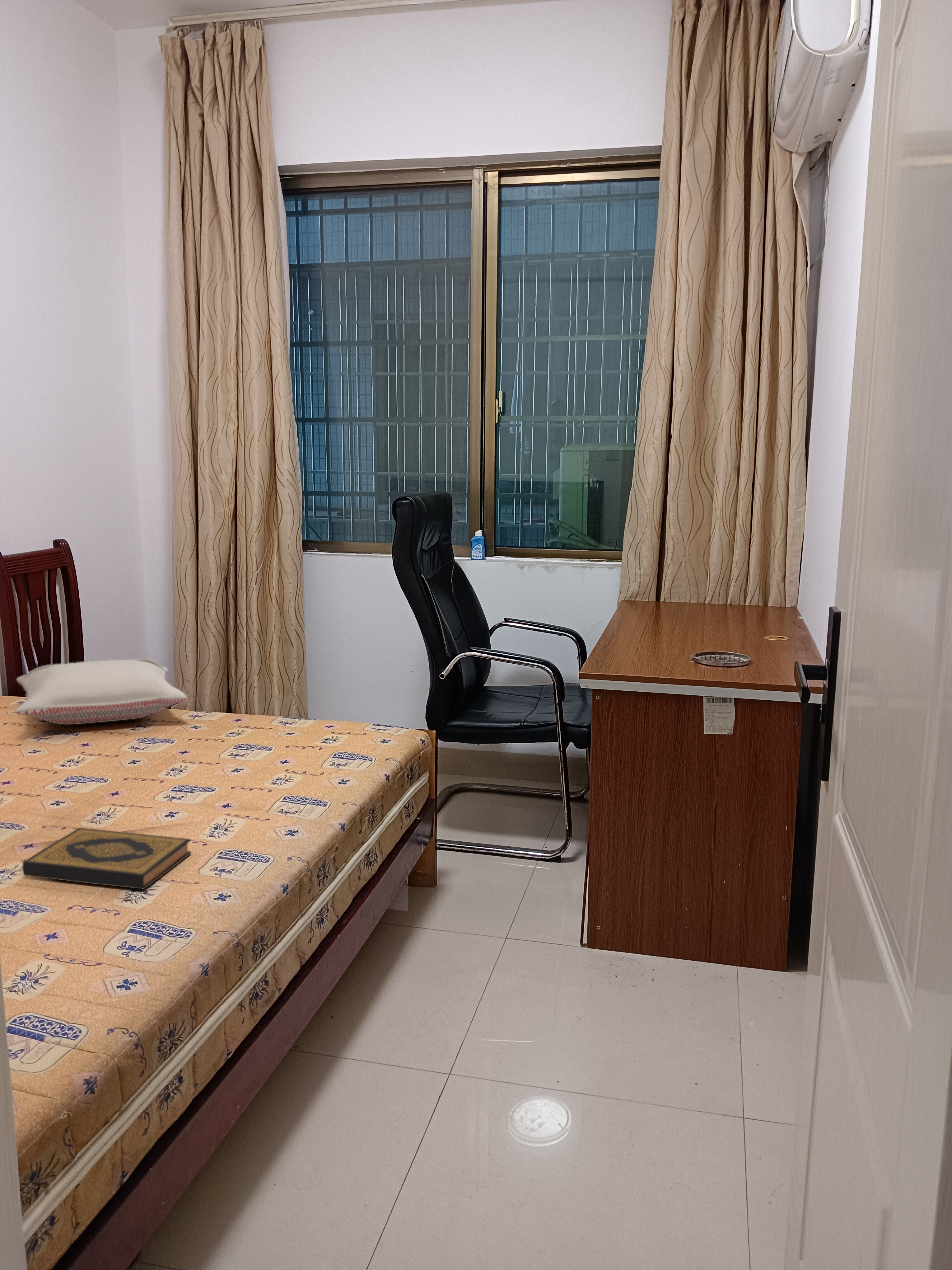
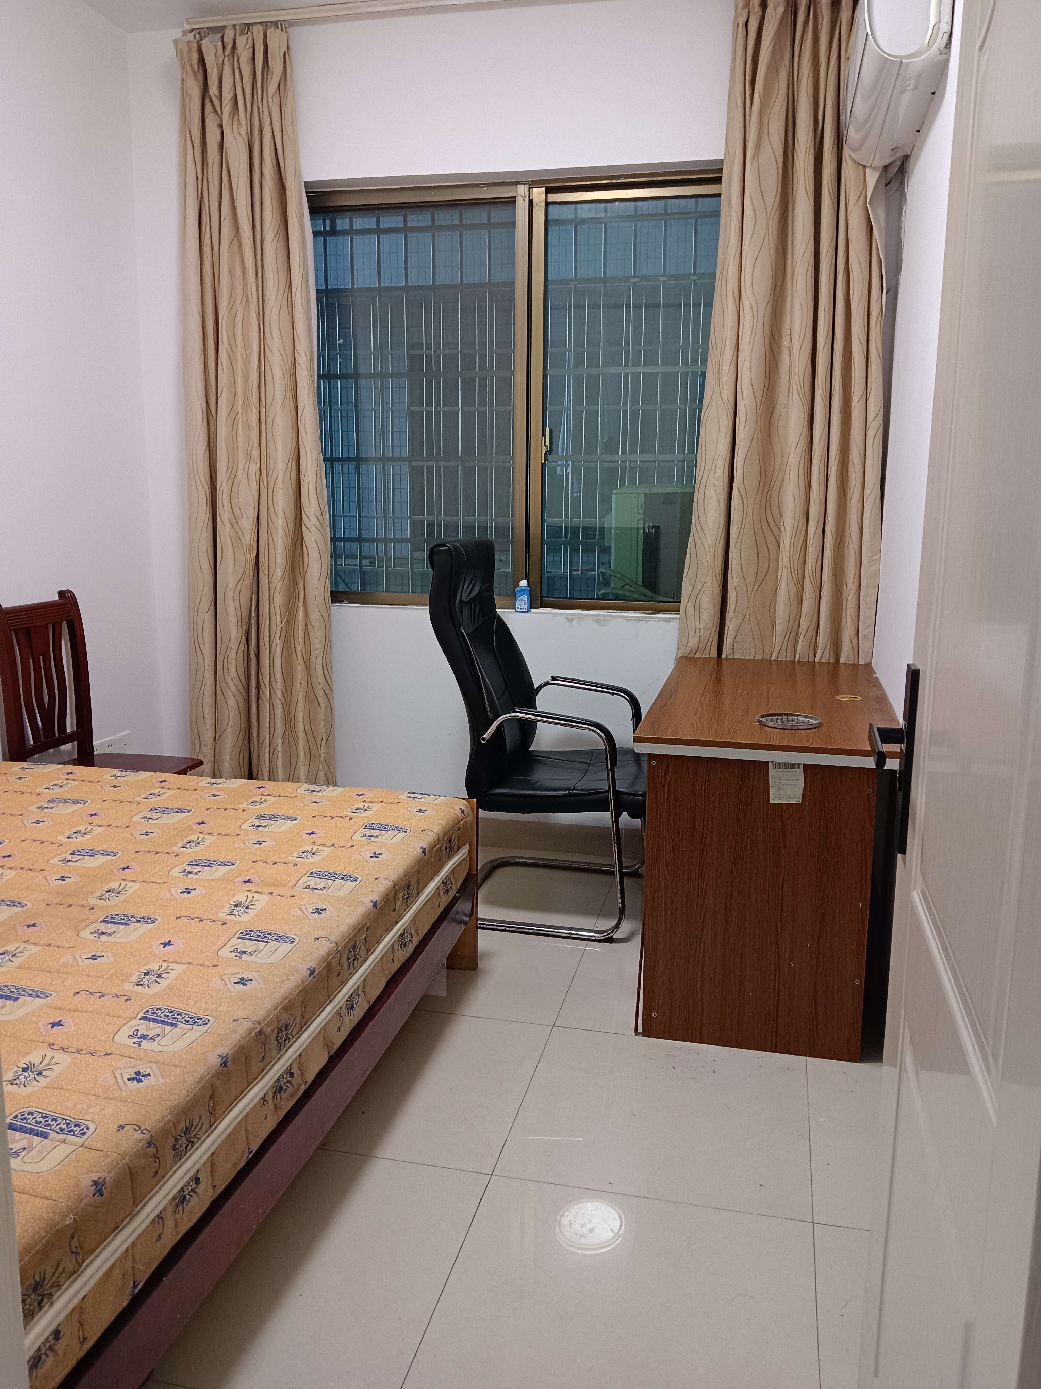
- hardback book [22,827,191,889]
- pillow [15,658,187,725]
